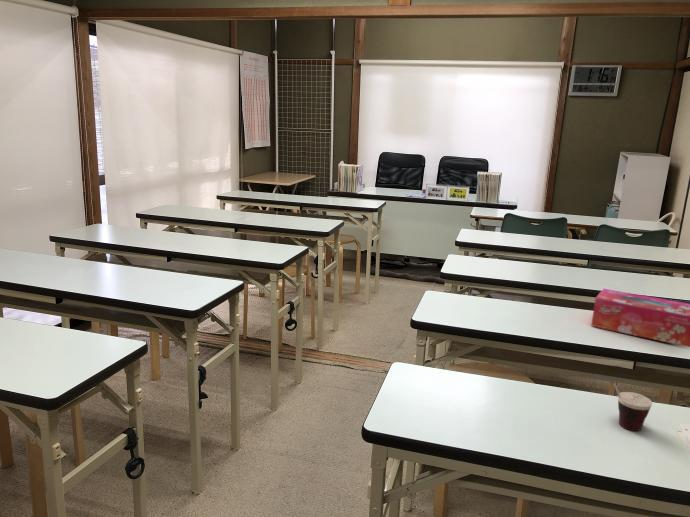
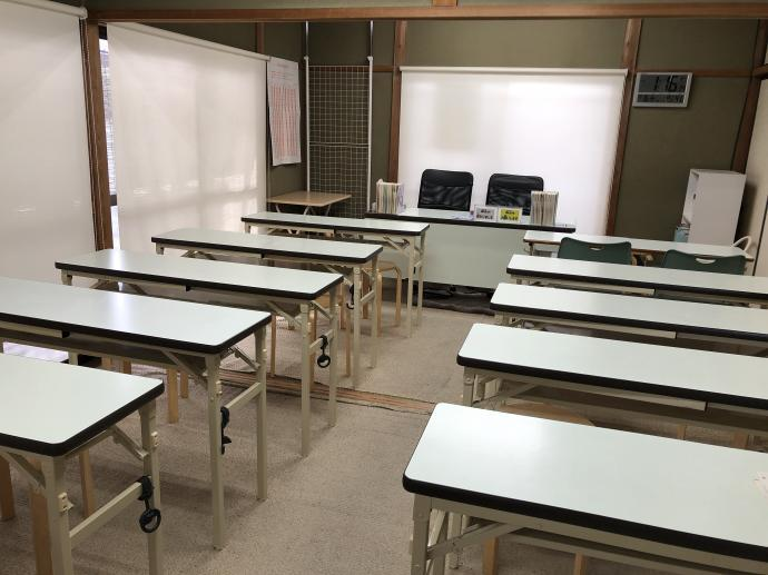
- tissue box [590,288,690,348]
- cup [594,374,653,432]
